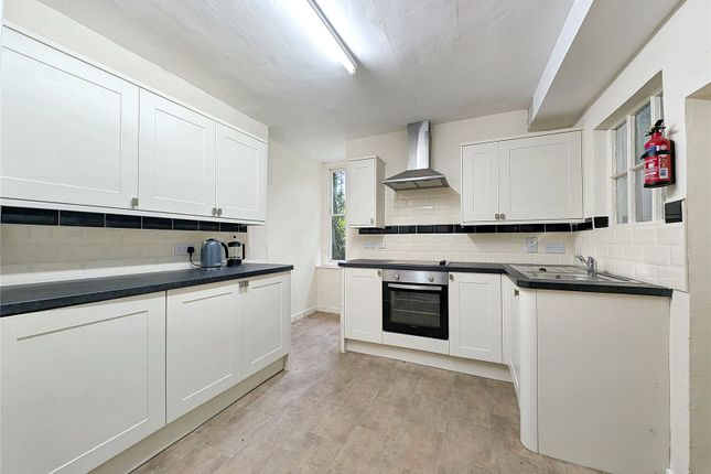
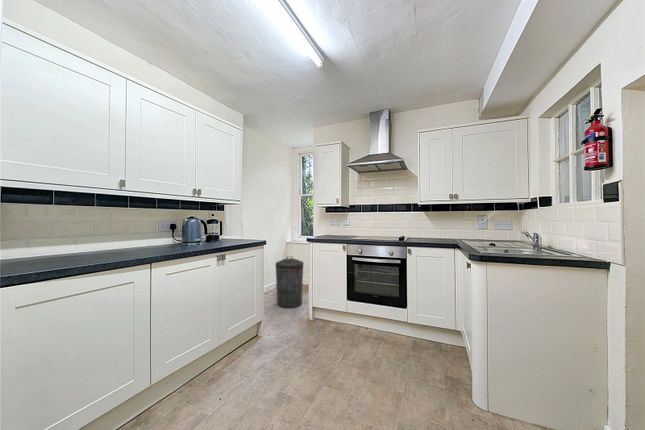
+ trash can [275,255,304,309]
